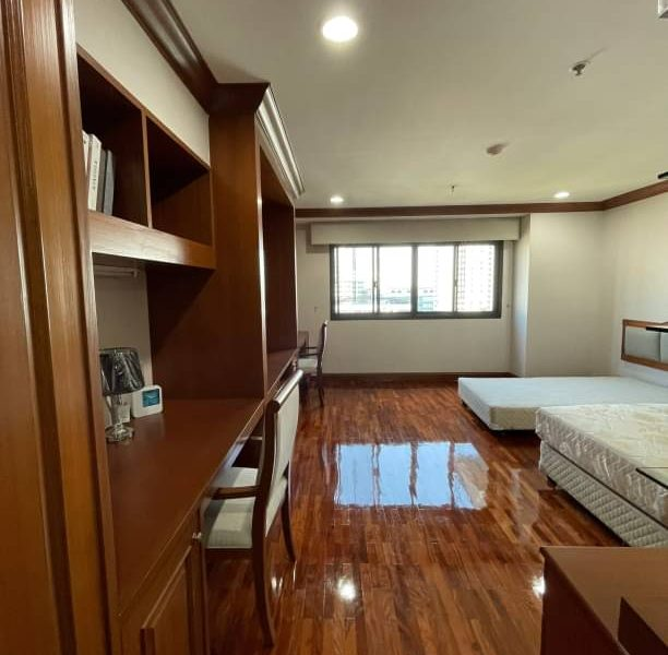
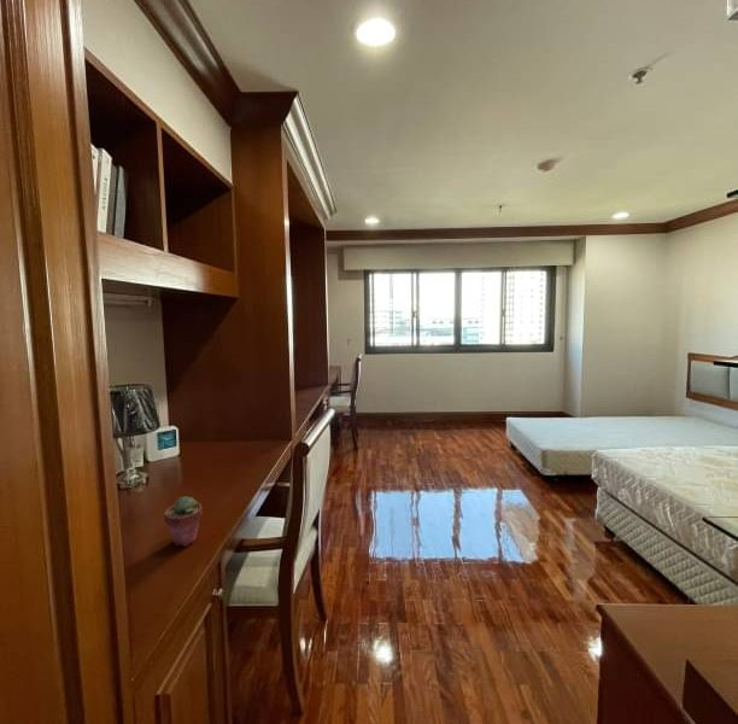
+ potted succulent [163,495,204,547]
